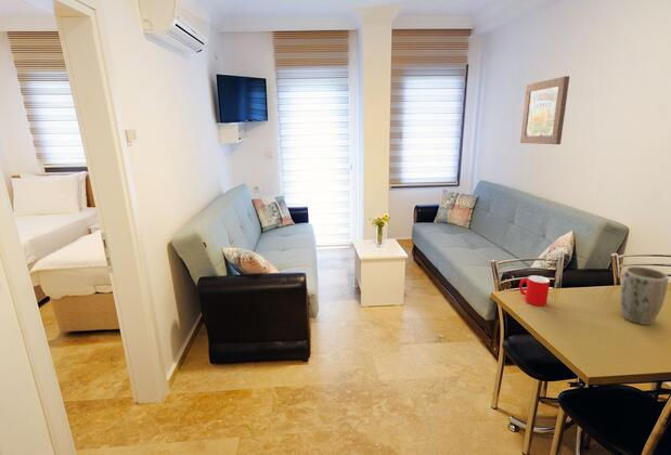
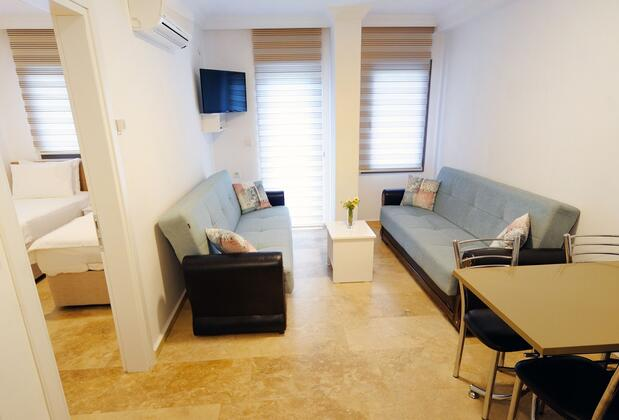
- wall art [519,75,570,145]
- cup [518,274,551,307]
- plant pot [619,265,669,326]
